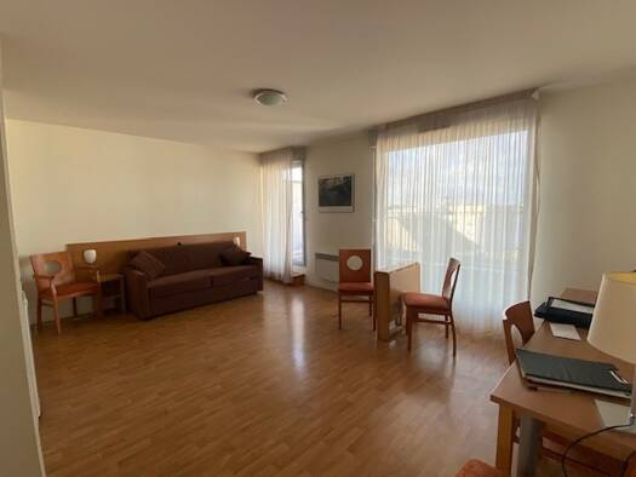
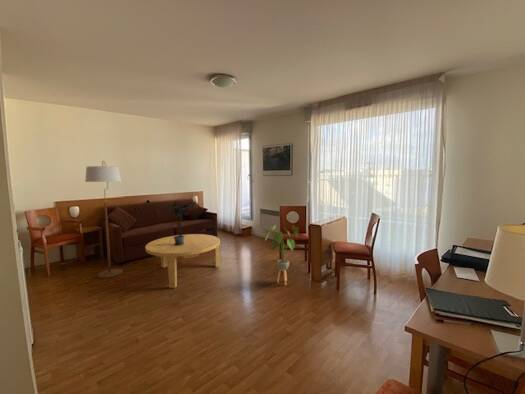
+ potted plant [165,200,193,245]
+ coffee table [144,233,221,289]
+ floor lamp [84,160,124,279]
+ house plant [264,224,300,286]
